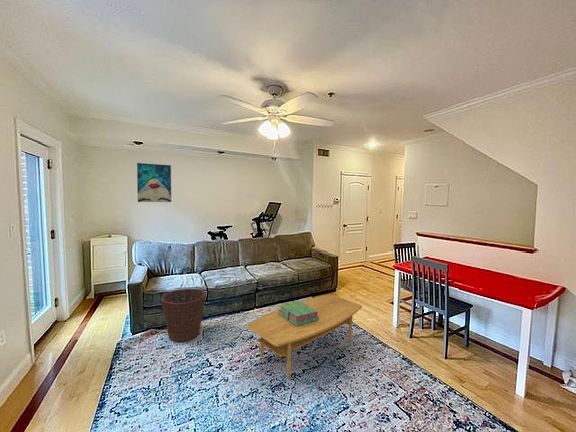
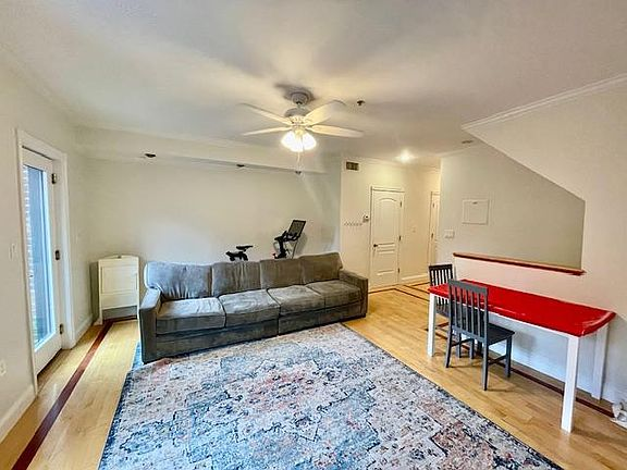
- basket [160,288,207,343]
- stack of books [278,300,319,327]
- wall art [136,162,172,203]
- coffee table [245,294,363,379]
